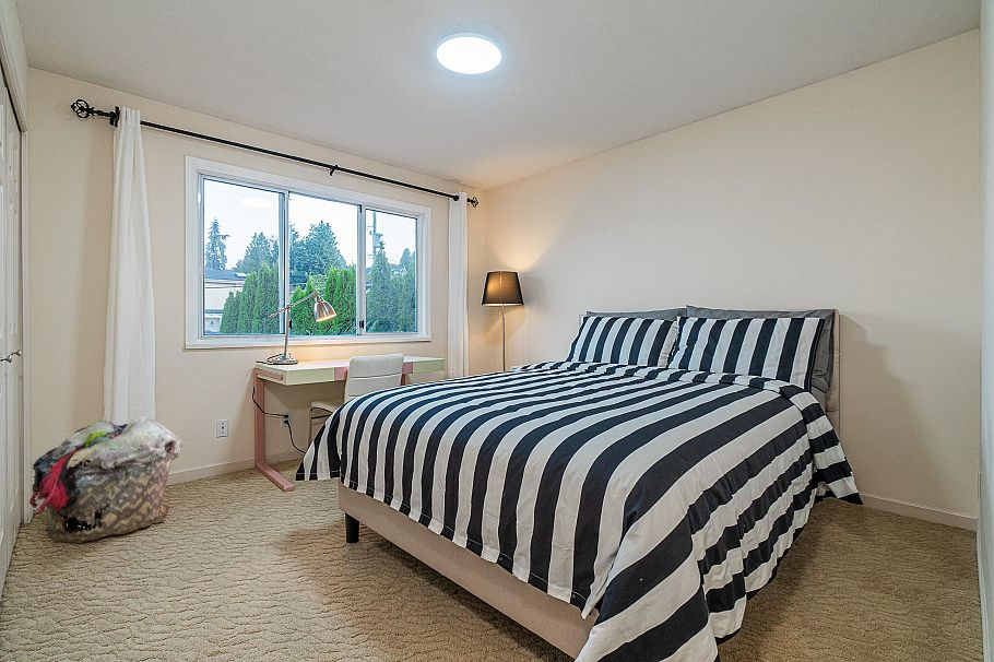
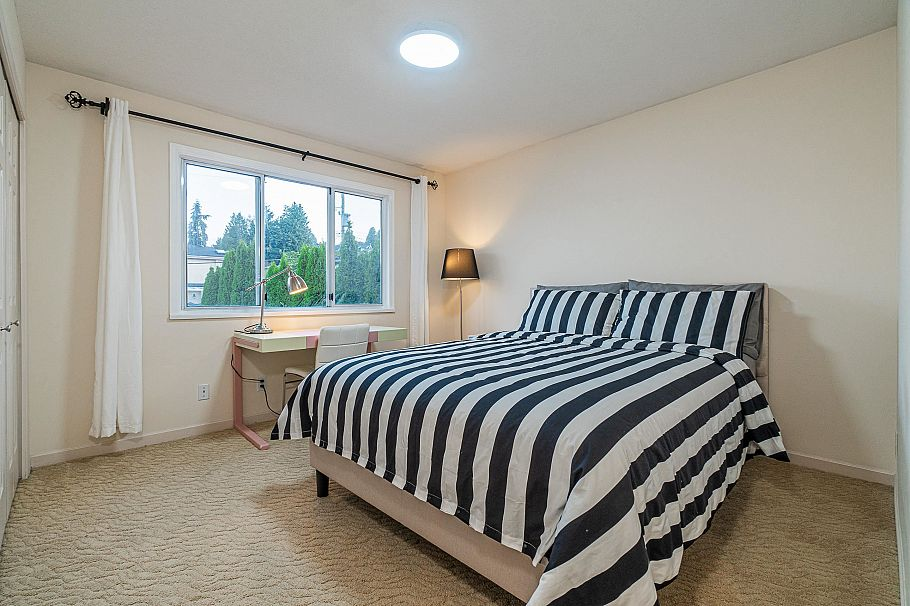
- laundry basket [28,415,184,544]
